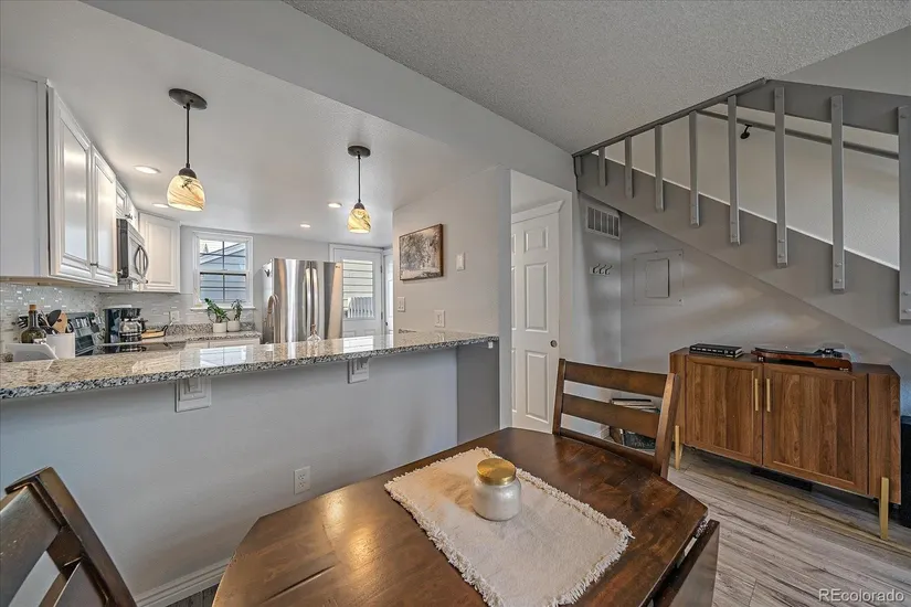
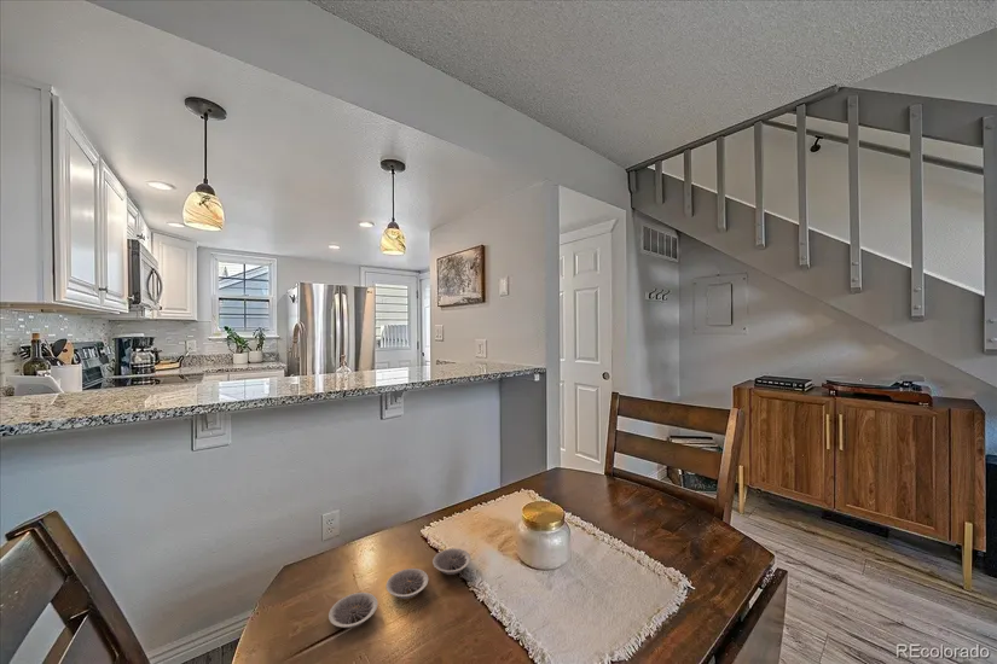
+ plate [327,547,473,629]
